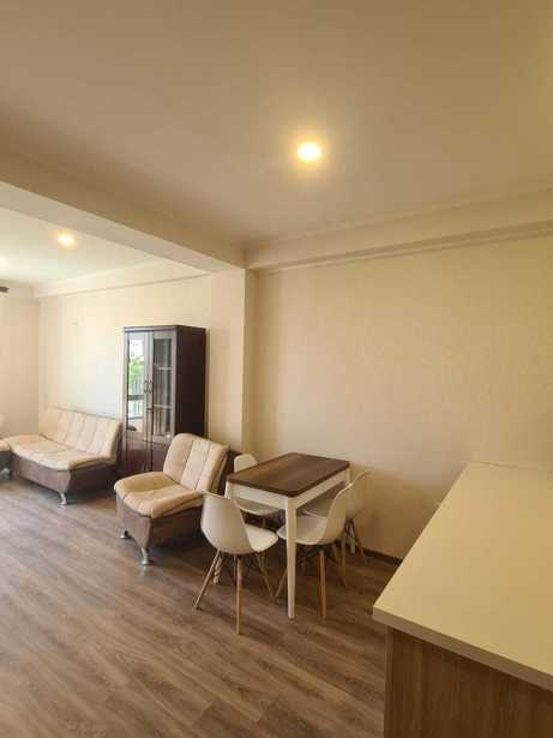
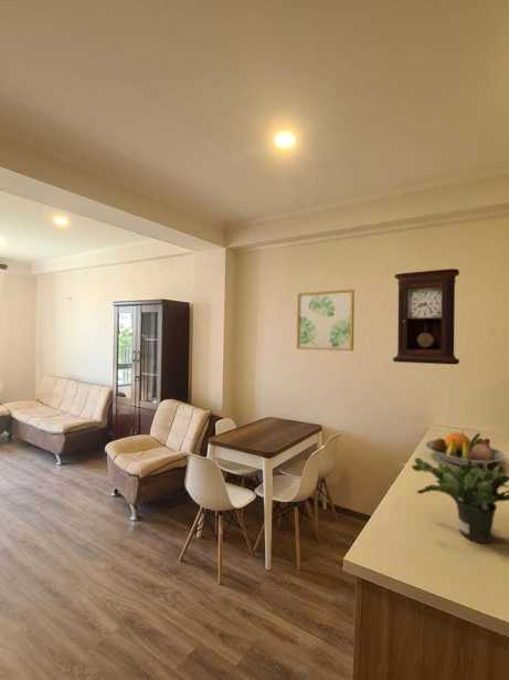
+ wall art [296,289,356,352]
+ fruit bowl [425,432,506,467]
+ pendulum clock [392,268,460,365]
+ potted plant [411,432,509,544]
